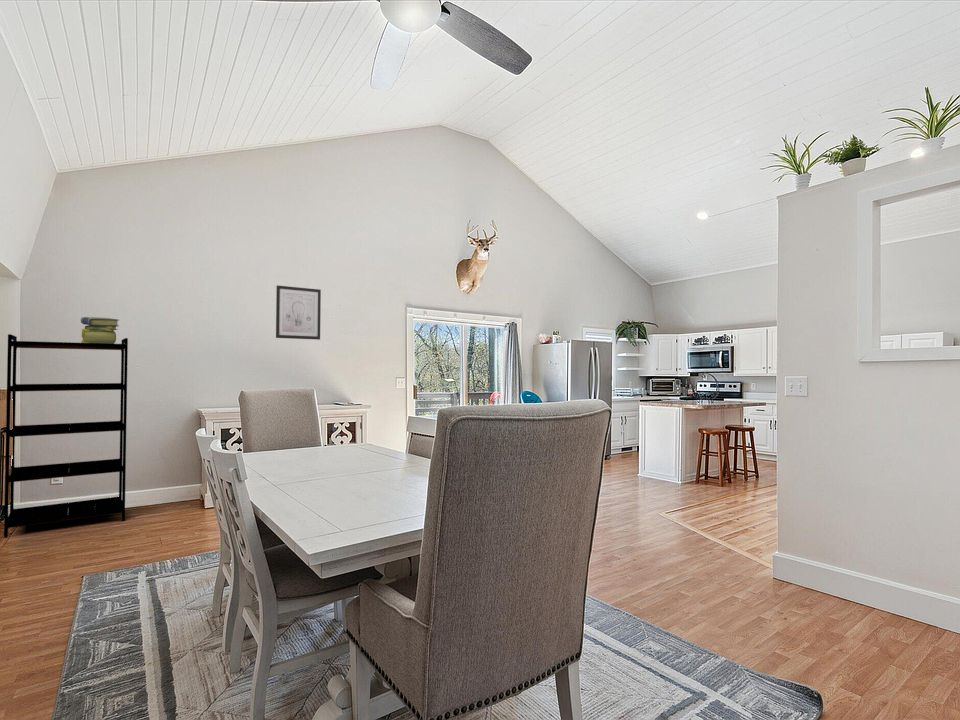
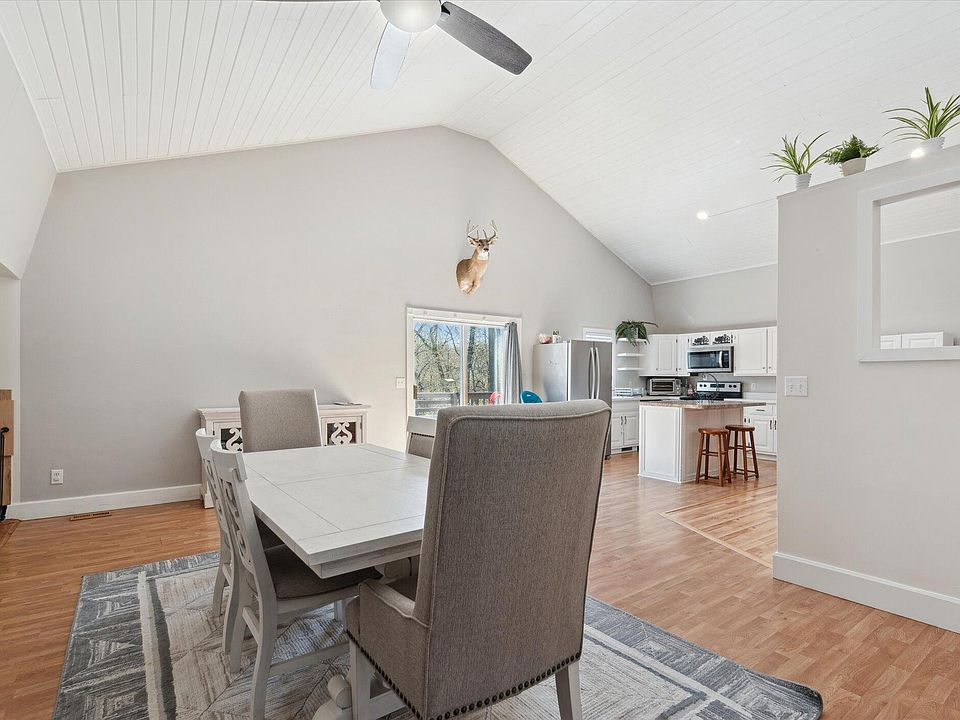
- stack of books [80,316,120,344]
- shelving unit [3,333,129,539]
- wall art [275,285,322,341]
